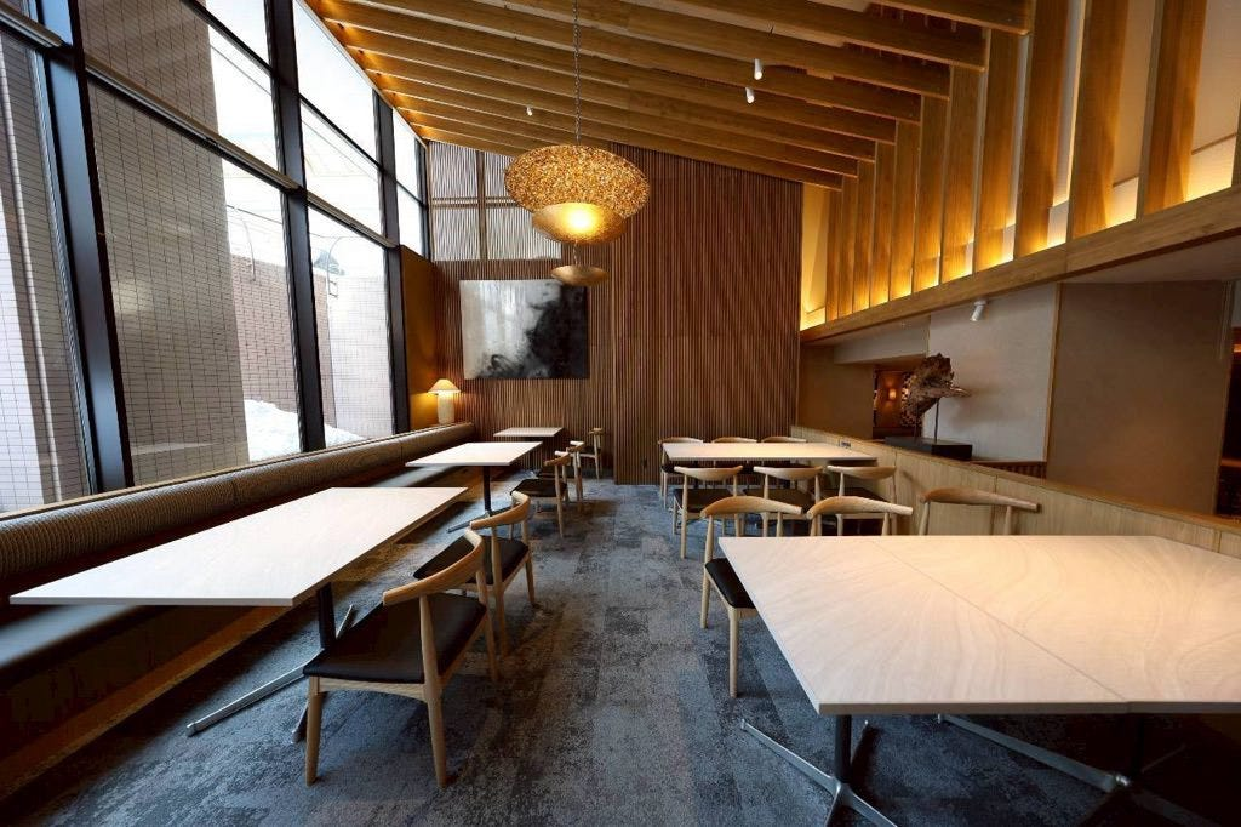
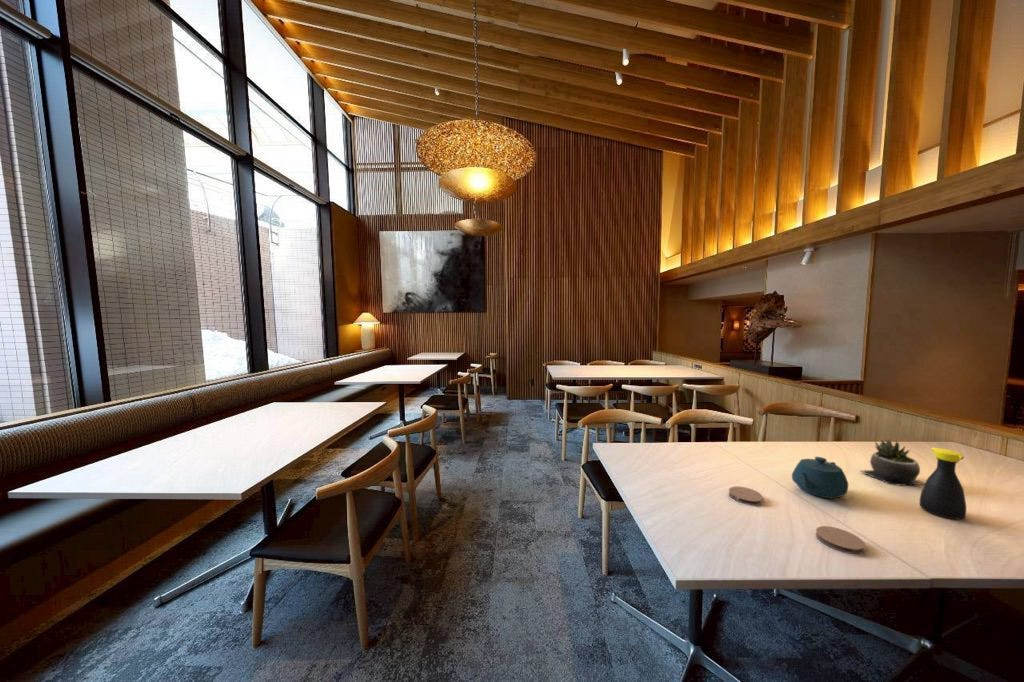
+ coaster [728,485,764,506]
+ bottle [918,446,967,520]
+ teapot [791,456,849,500]
+ coaster [815,525,866,555]
+ succulent plant [859,438,925,487]
